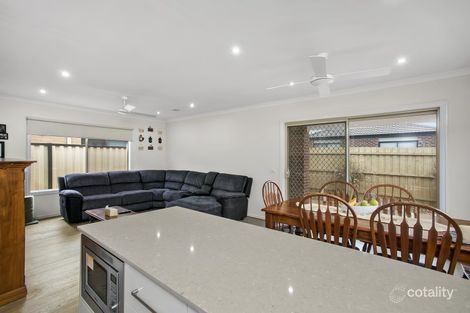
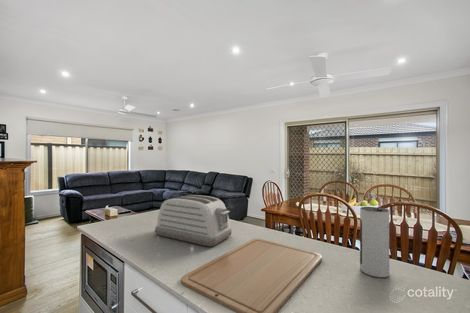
+ speaker [359,206,391,279]
+ toaster [154,194,233,247]
+ chopping board [180,238,323,313]
